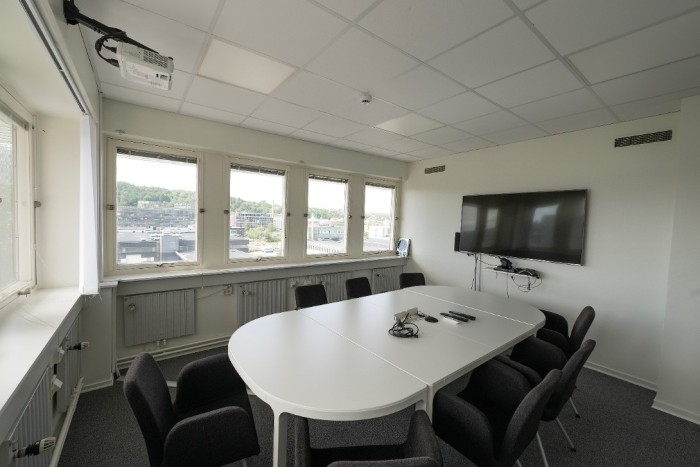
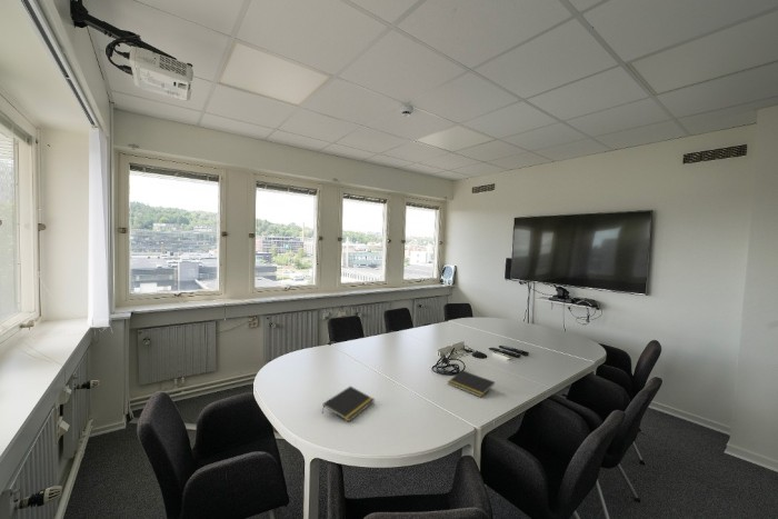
+ notepad [447,369,496,398]
+ notepad [321,385,376,422]
